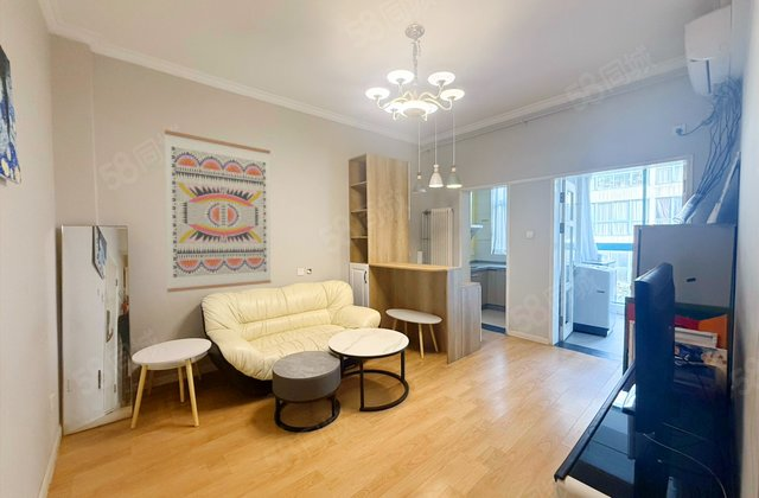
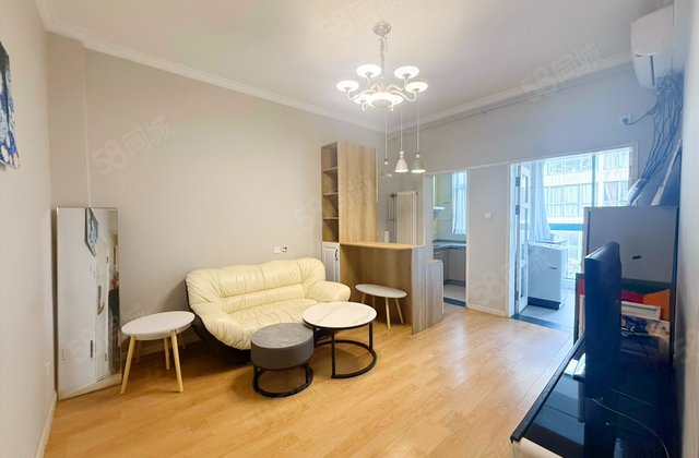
- wall art [164,129,273,294]
